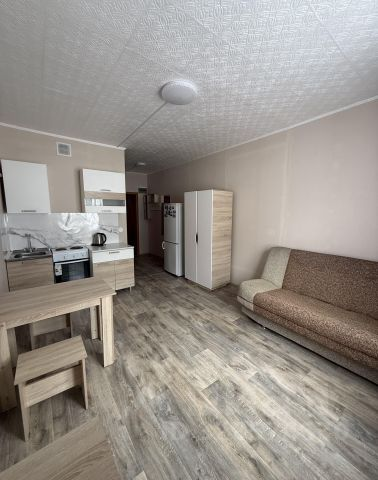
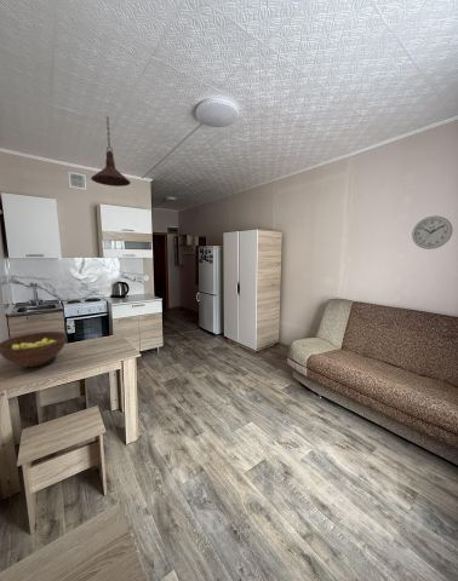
+ wall clock [411,215,453,251]
+ pendant light [90,115,132,188]
+ fruit bowl [0,330,68,368]
